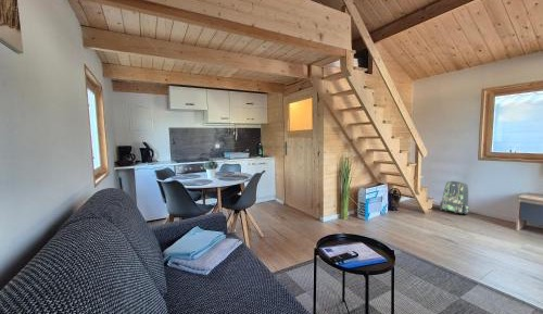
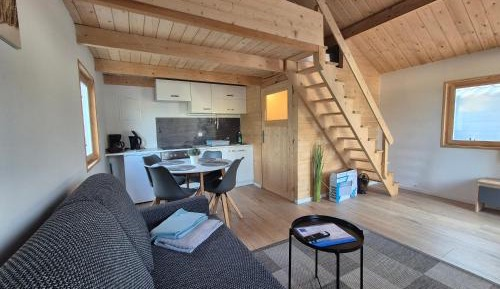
- backpack [439,180,470,214]
